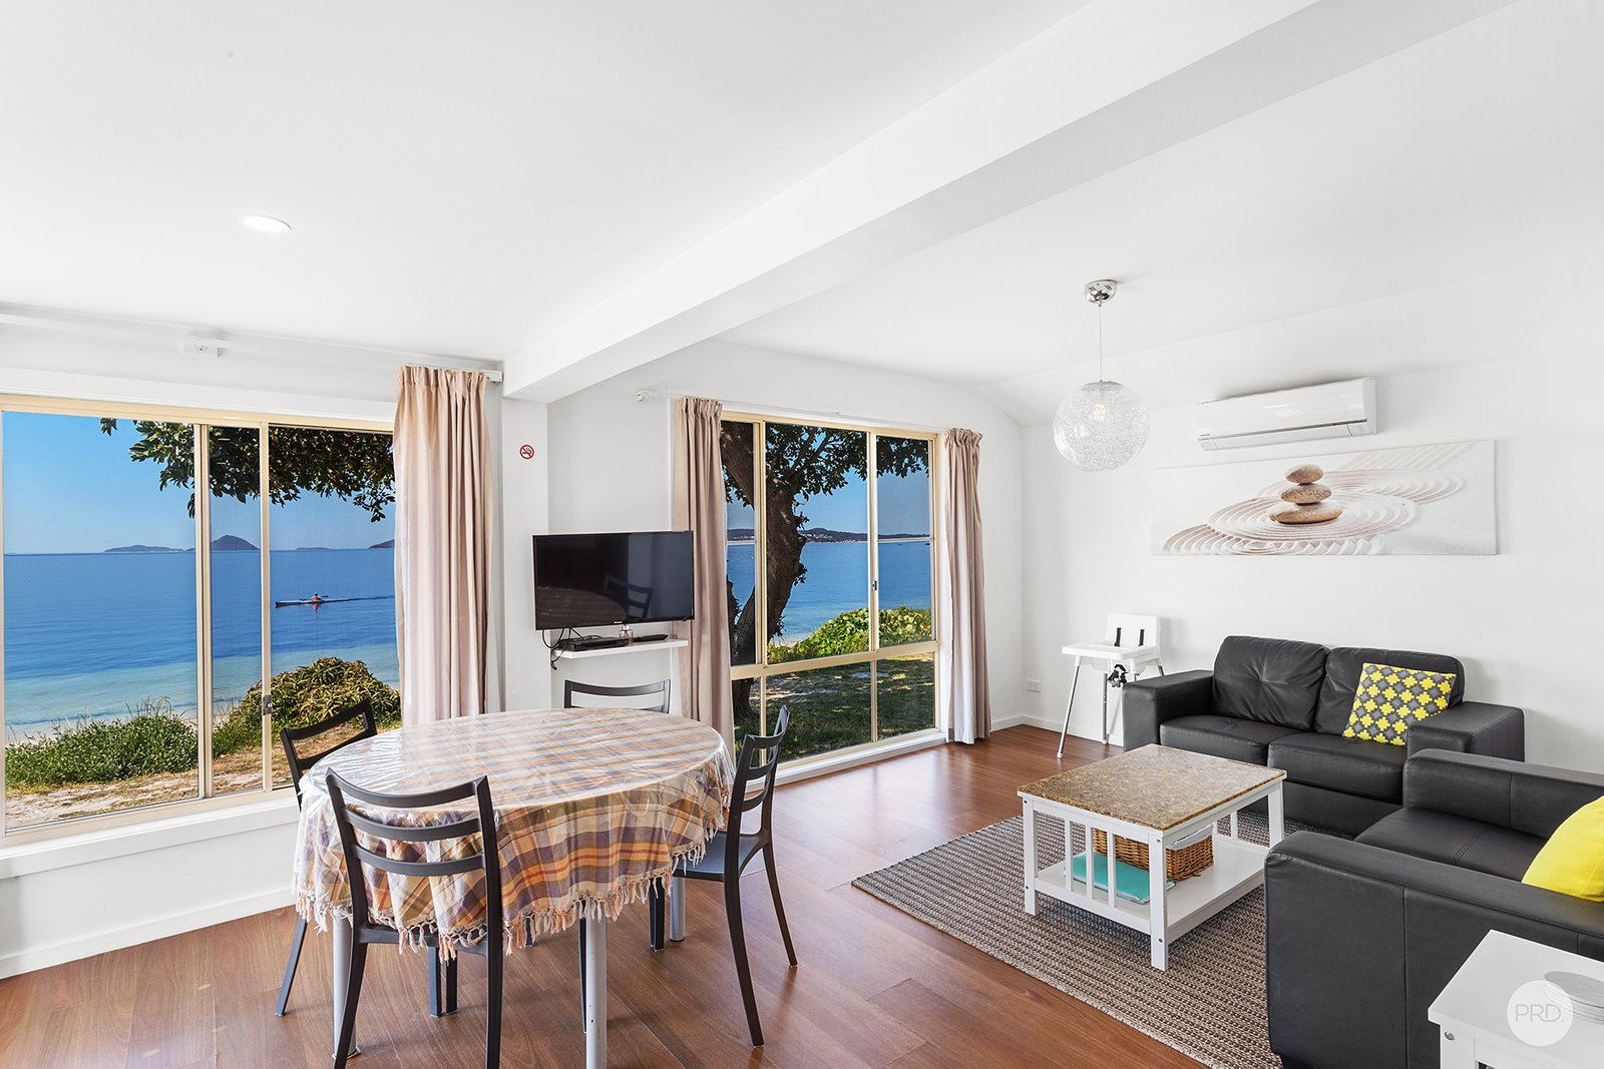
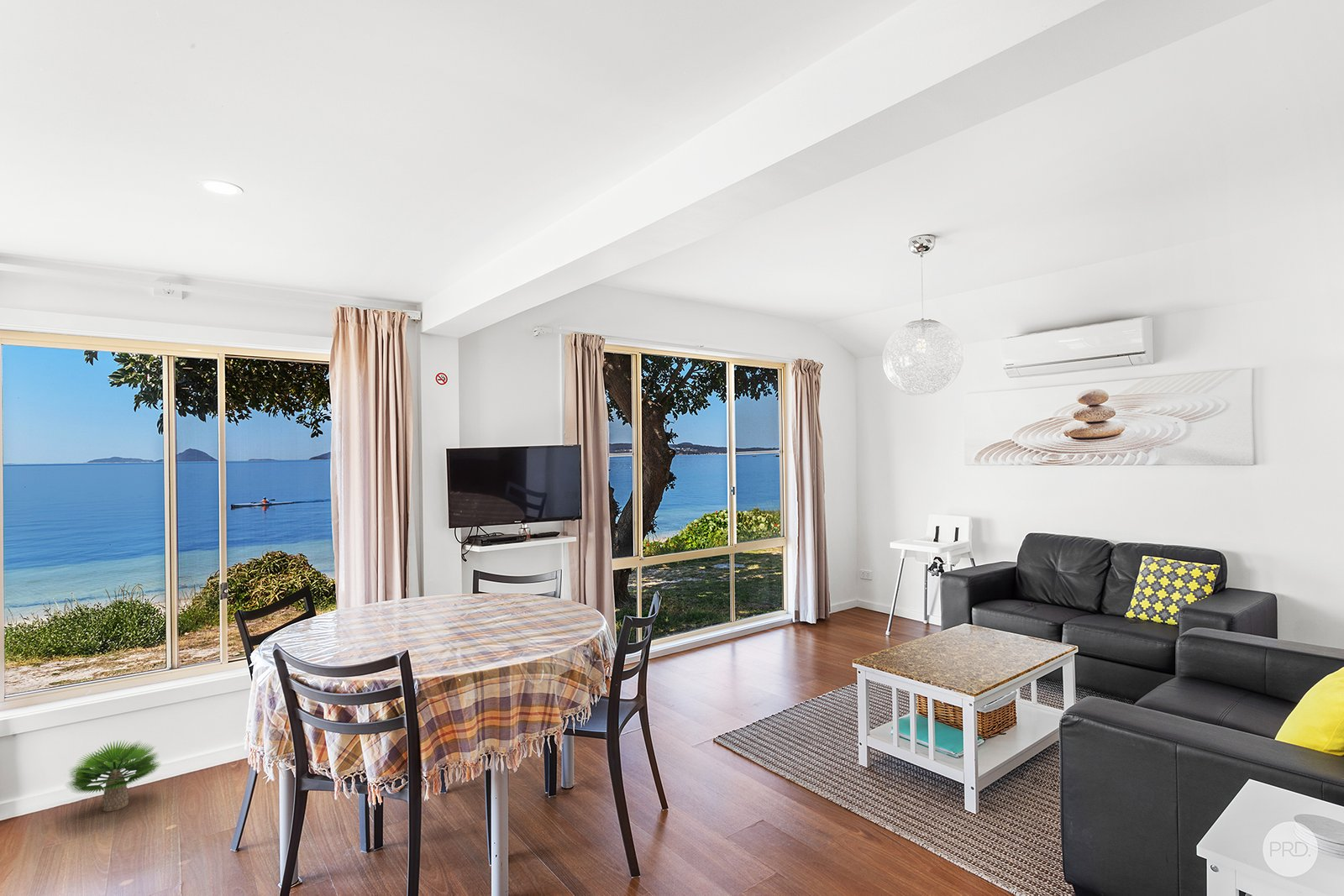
+ potted plant [64,739,162,812]
